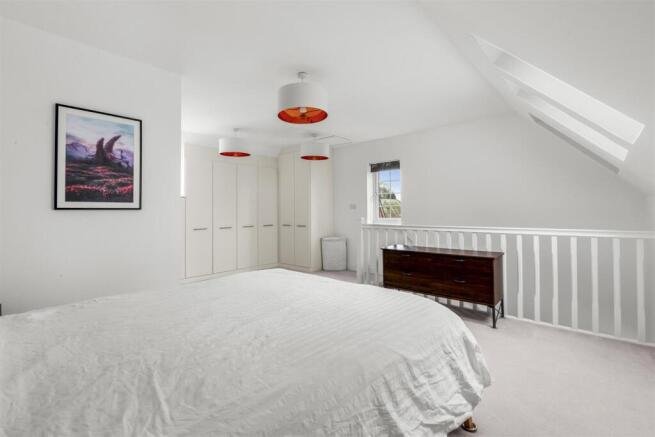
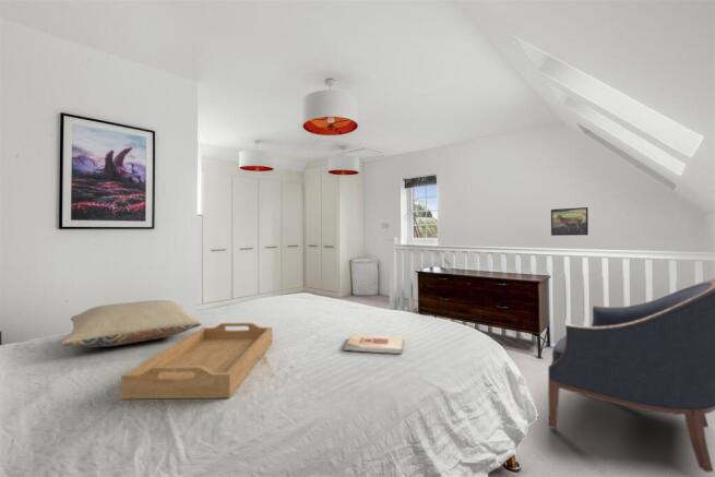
+ chair [547,278,715,474]
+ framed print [550,206,589,237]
+ serving tray [120,322,274,401]
+ pillow [60,299,203,348]
+ wooden plaque [343,333,404,355]
